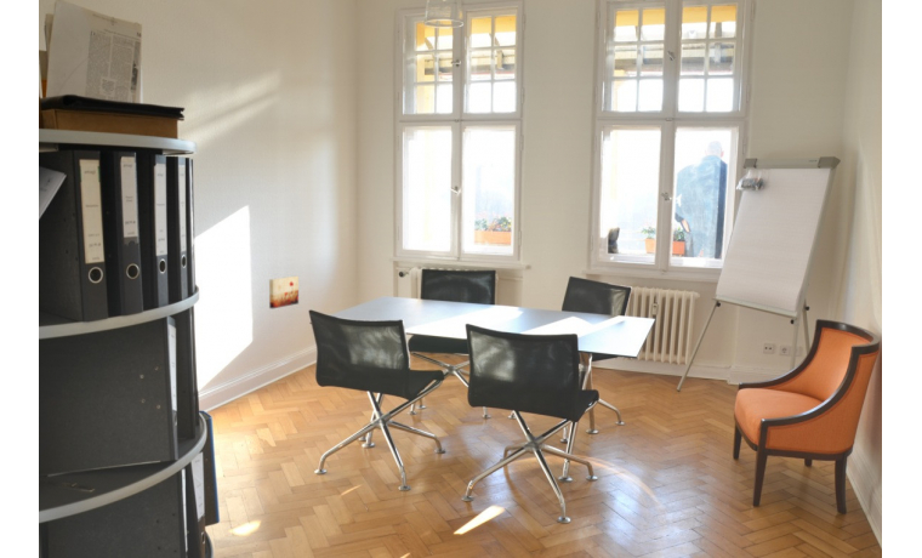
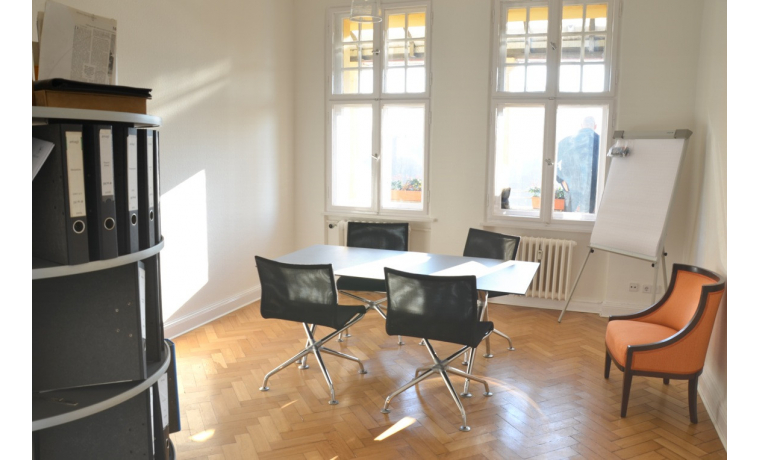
- wall art [268,275,300,309]
